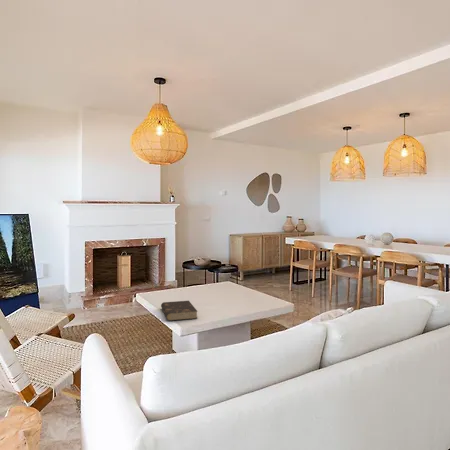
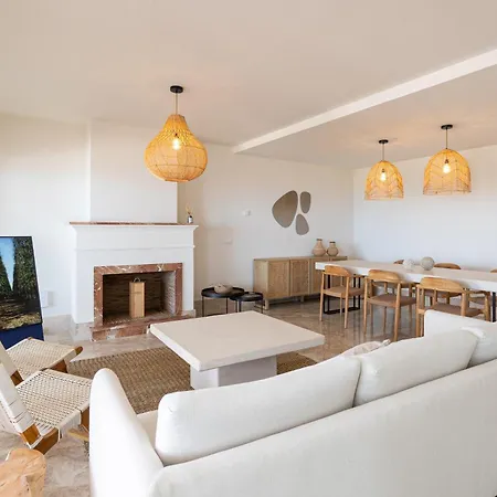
- book [160,300,198,321]
